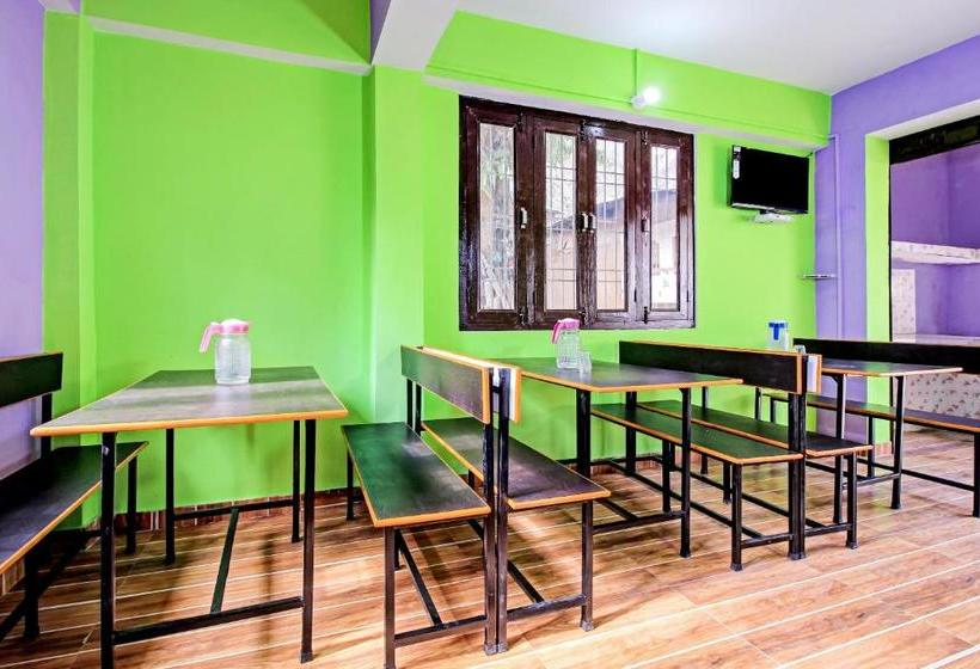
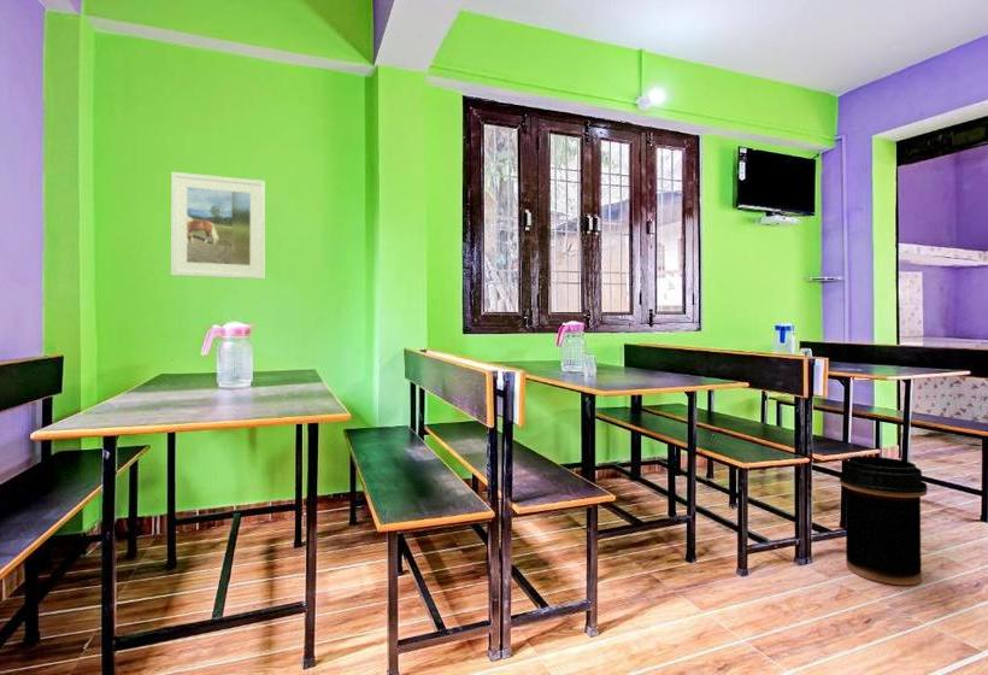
+ trash can [839,456,929,586]
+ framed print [170,171,266,281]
